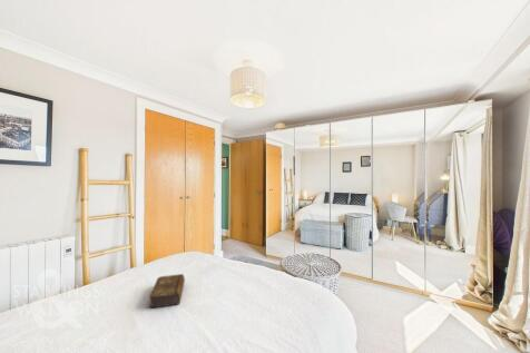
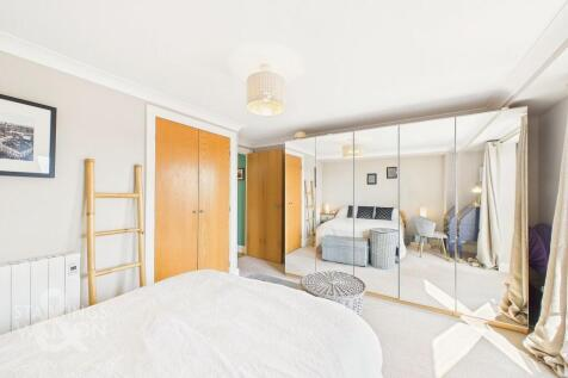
- book [148,273,186,308]
